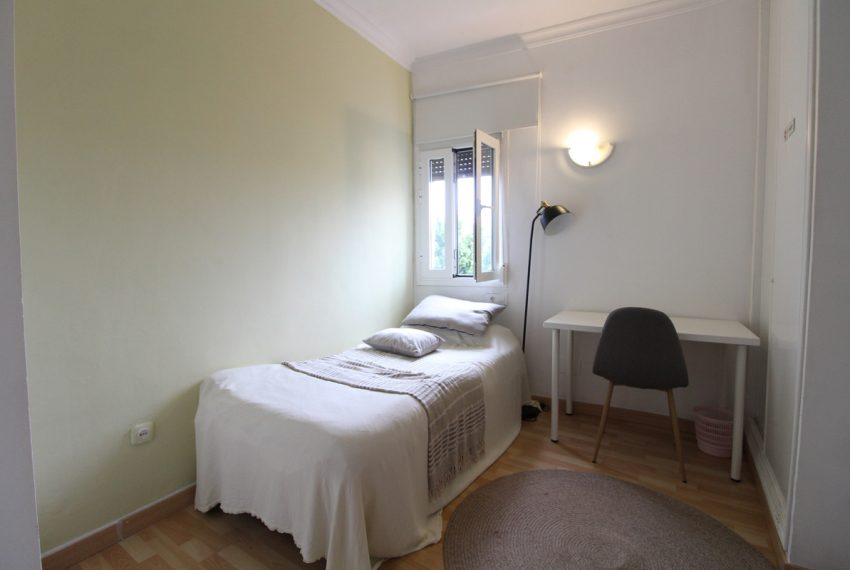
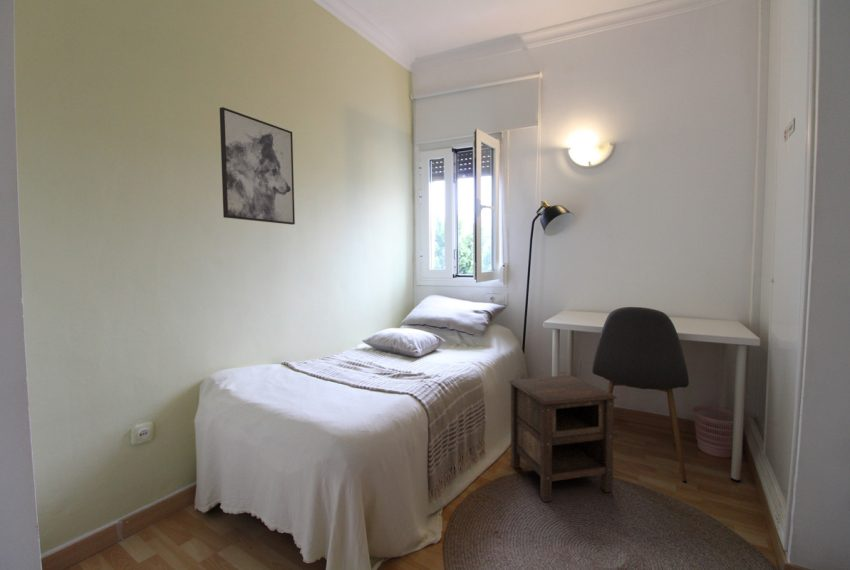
+ nightstand [507,374,618,503]
+ wall art [219,106,296,226]
